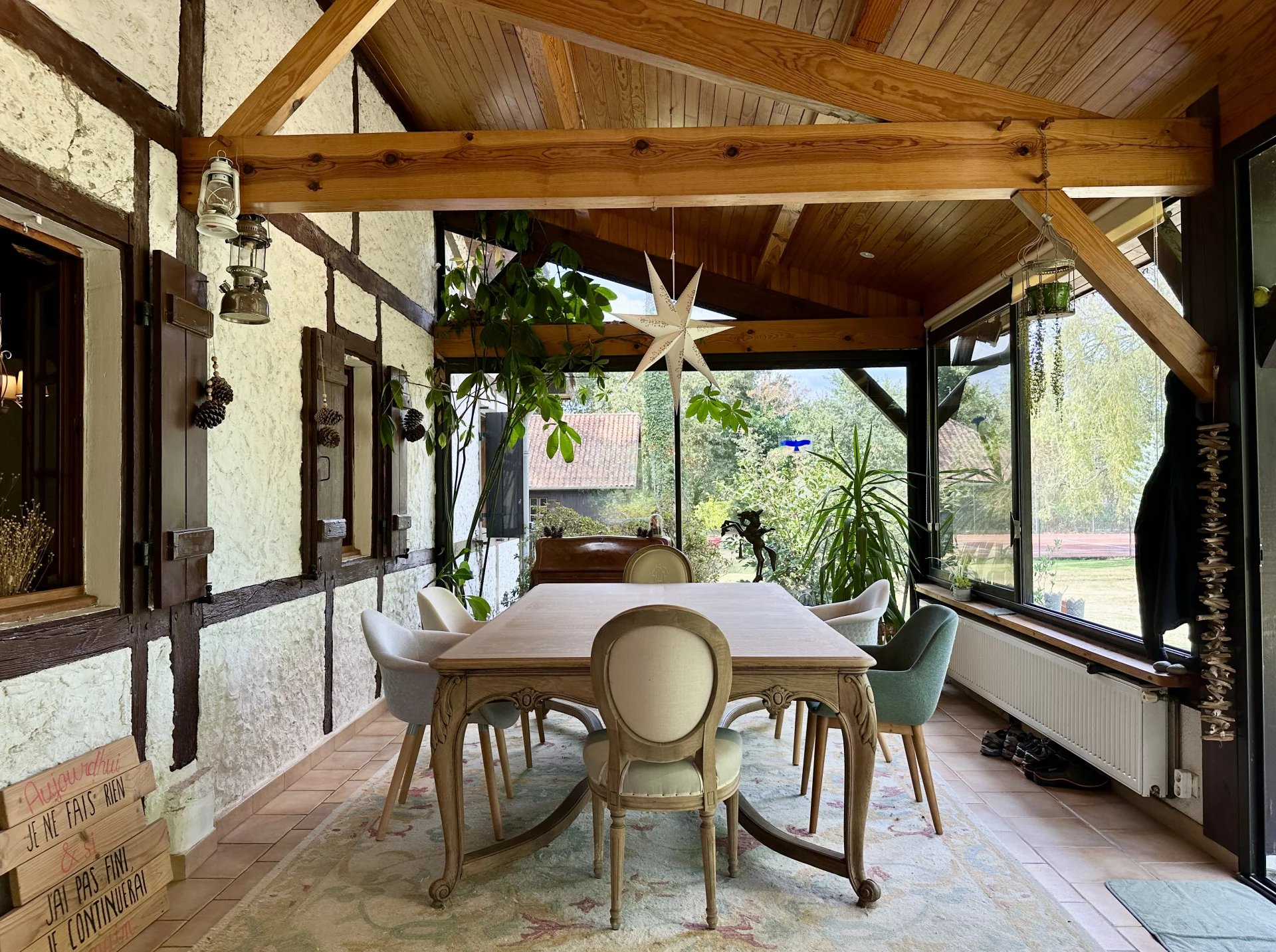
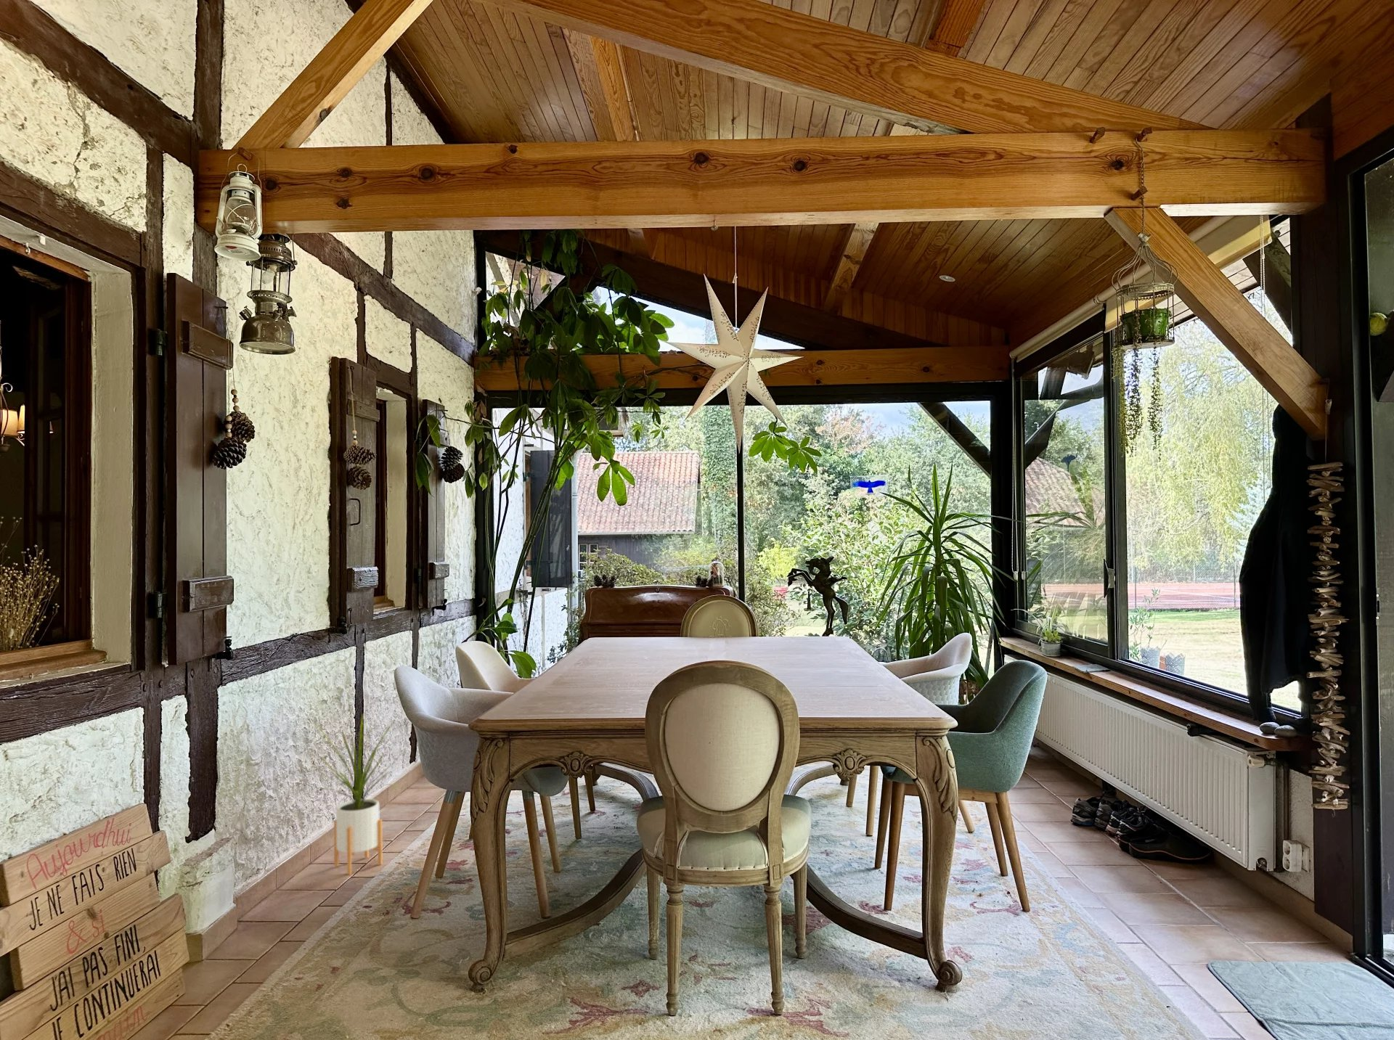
+ house plant [312,704,402,875]
